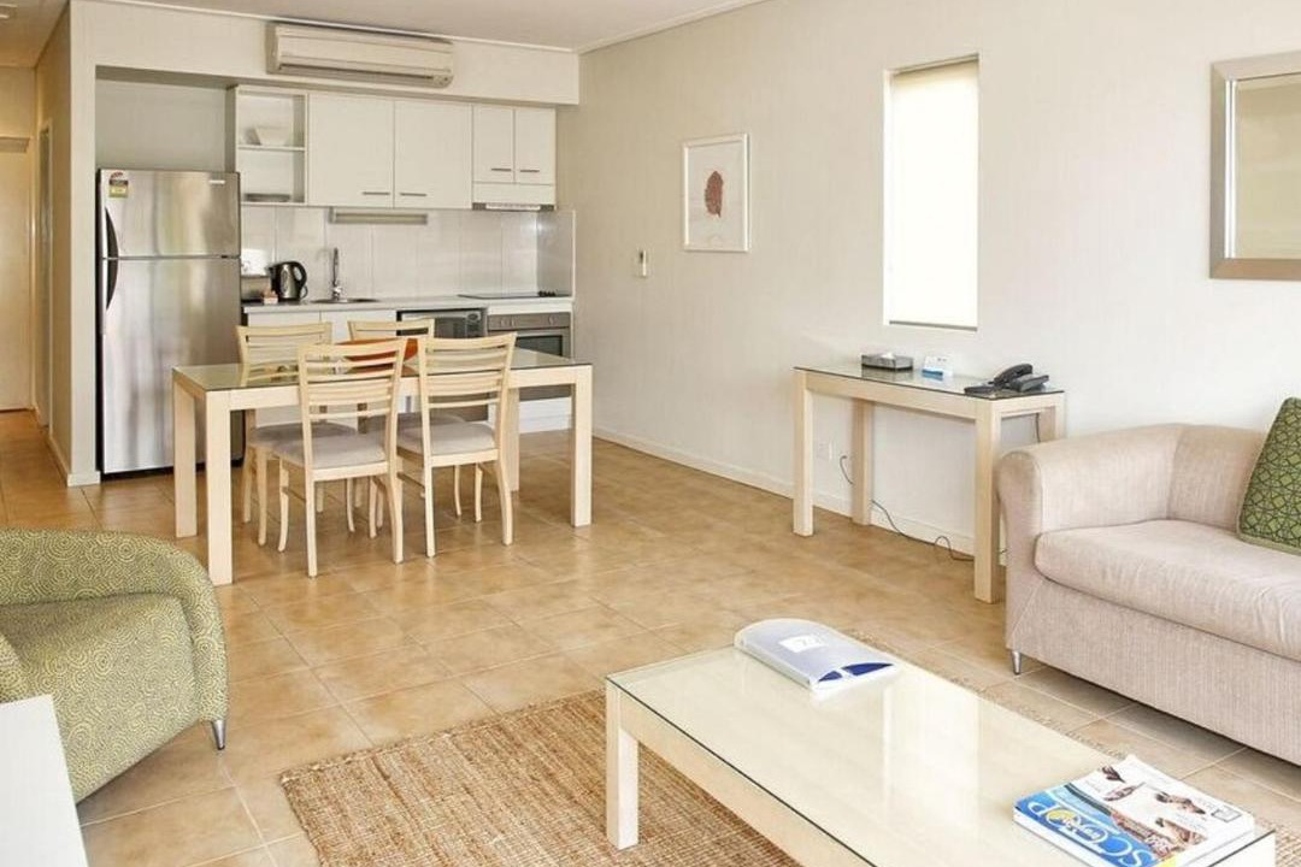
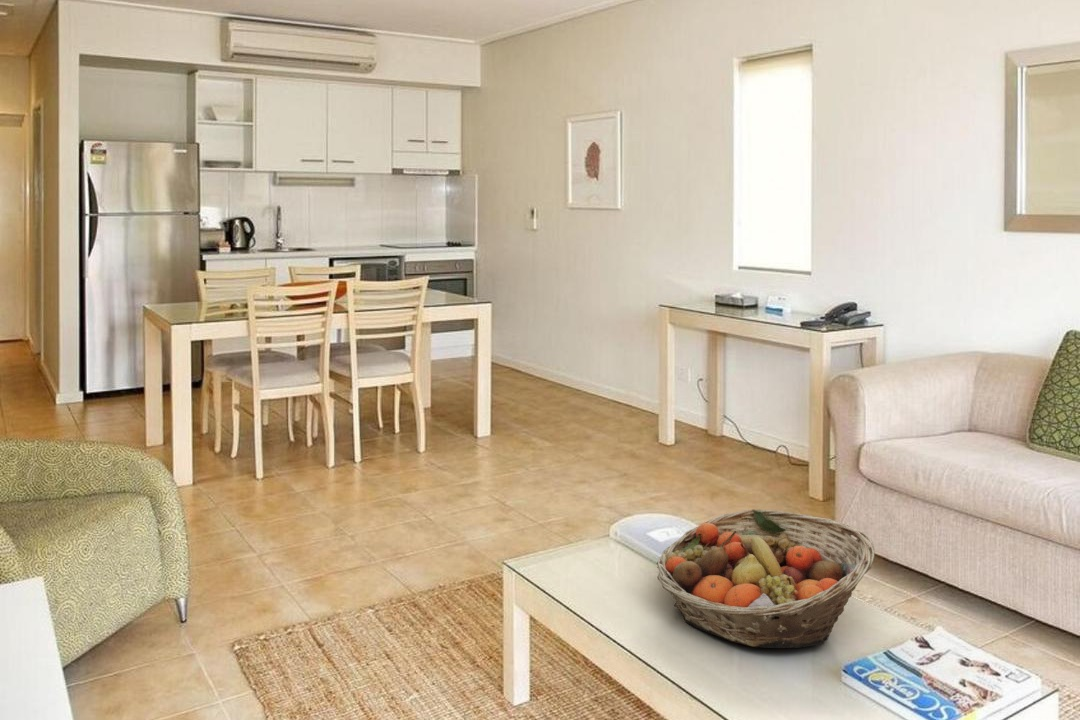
+ fruit basket [656,508,875,649]
